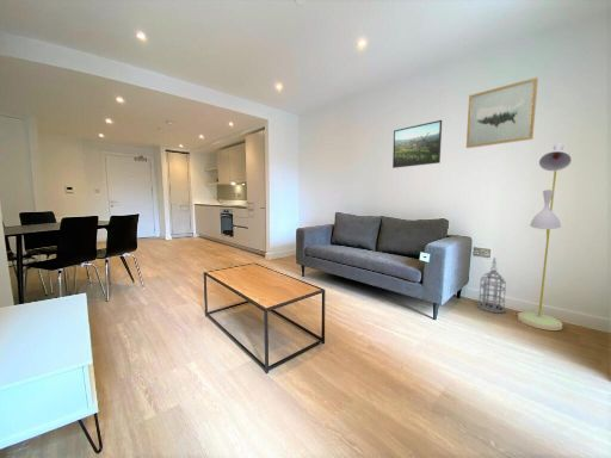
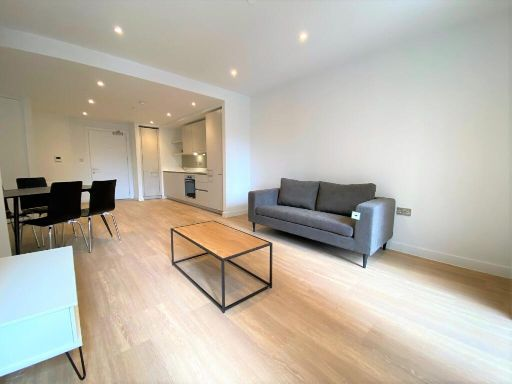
- floor lamp [517,142,573,332]
- lantern [476,256,507,315]
- wall art [465,76,539,149]
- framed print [391,119,443,169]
